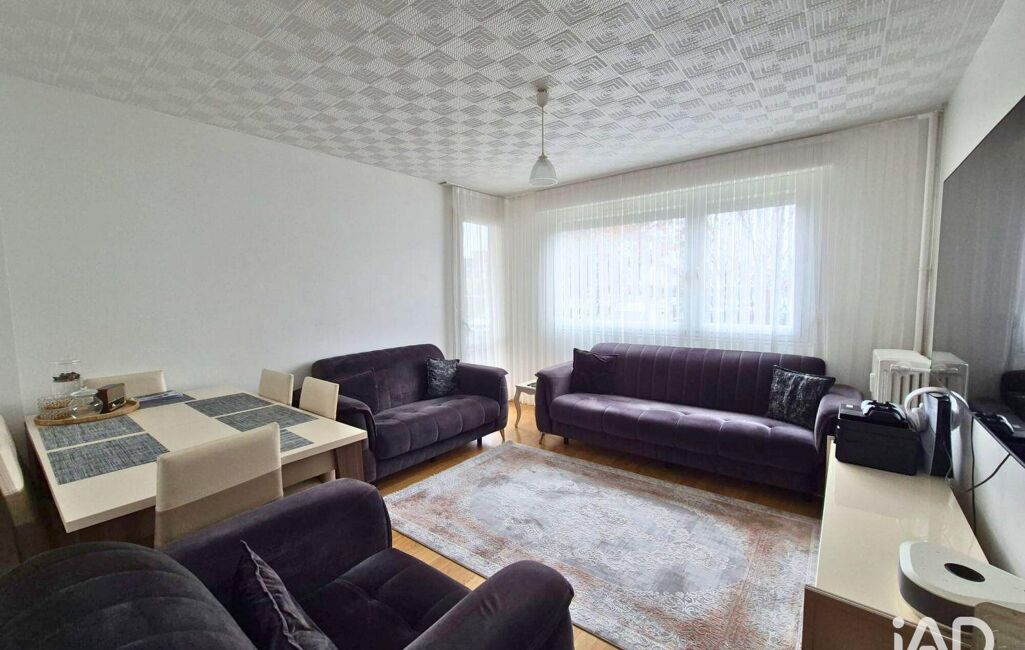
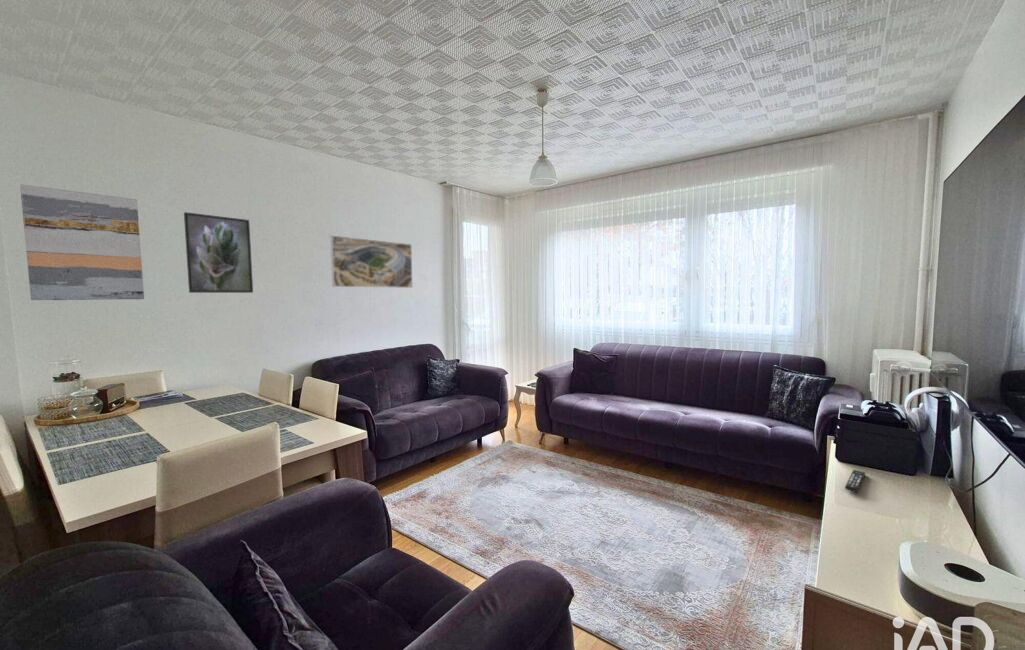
+ remote control [844,469,866,493]
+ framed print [329,235,414,289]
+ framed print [183,211,254,294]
+ wall art [19,183,145,301]
